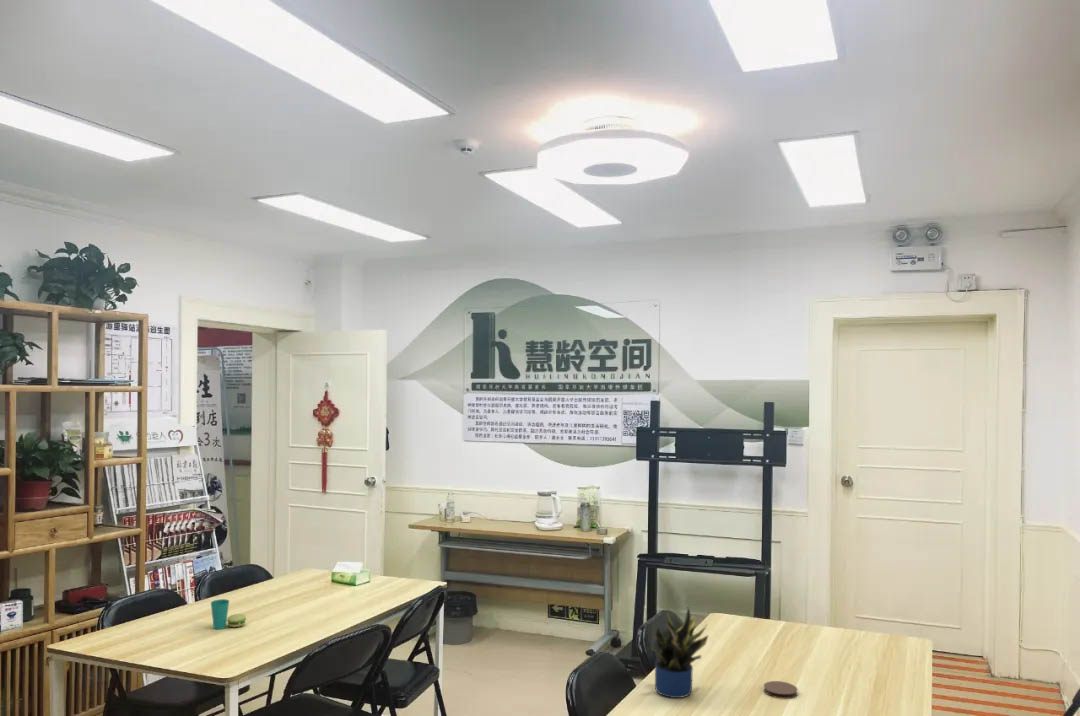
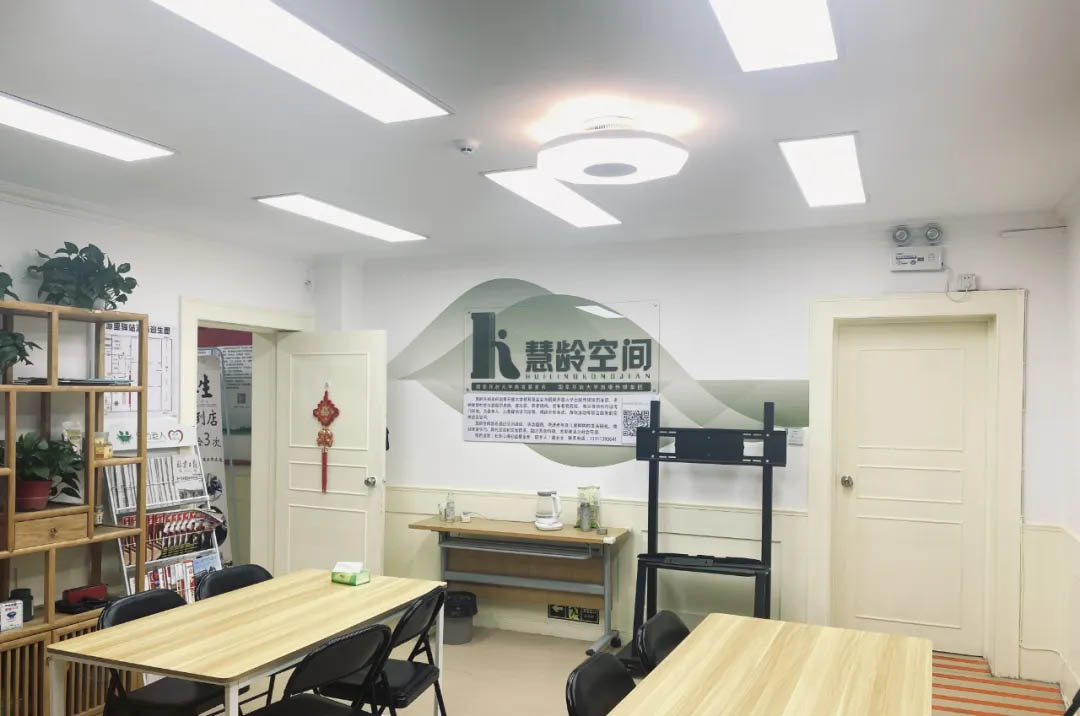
- potted plant [649,606,709,699]
- coaster [763,680,799,700]
- cup [210,598,247,630]
